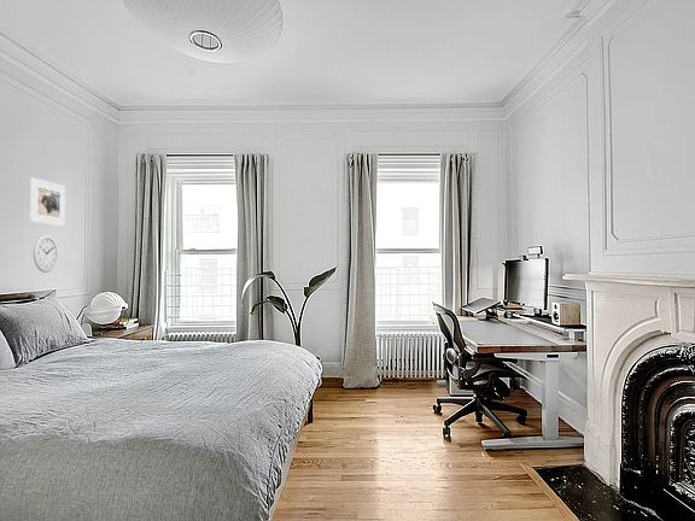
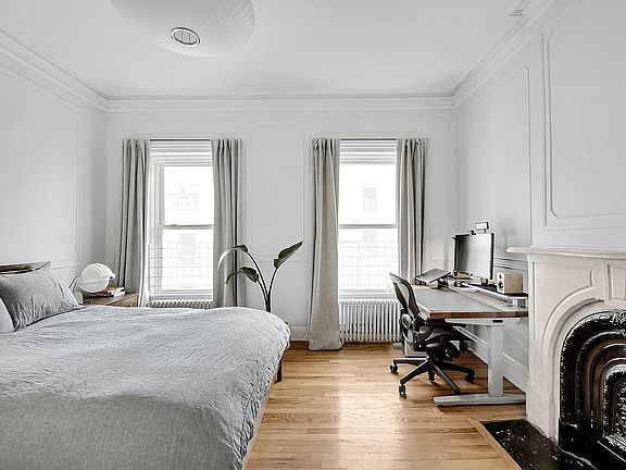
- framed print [29,176,66,227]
- wall clock [33,234,59,274]
